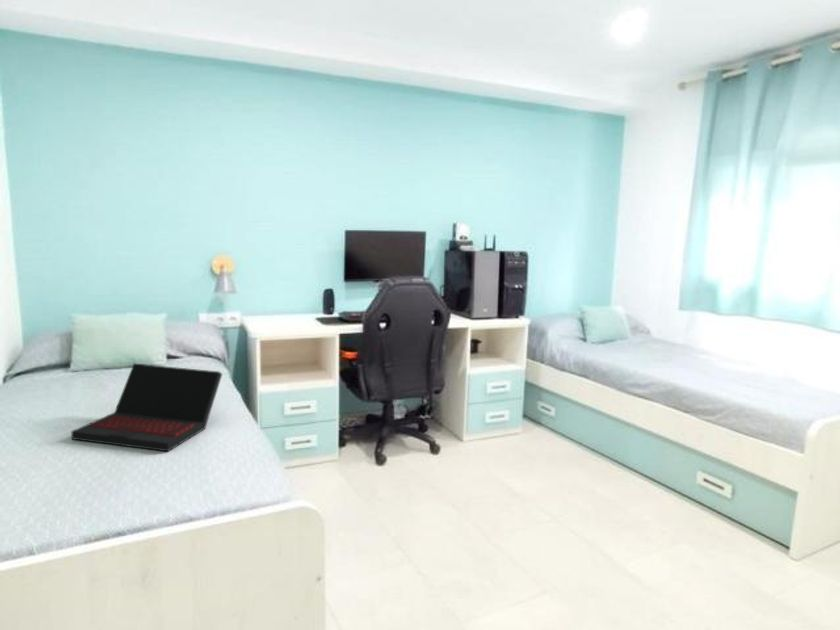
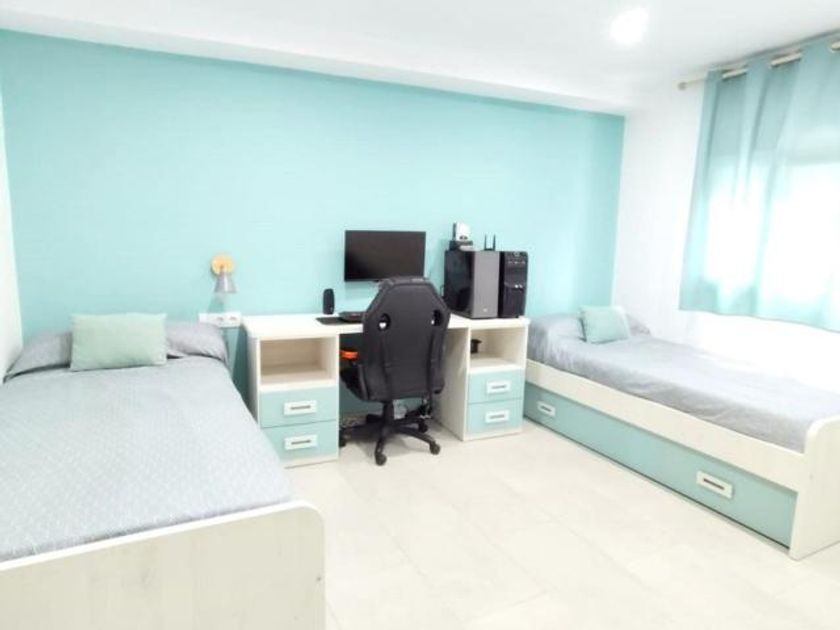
- laptop [70,363,223,452]
